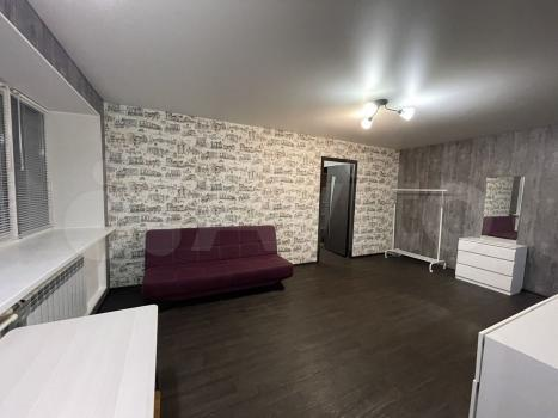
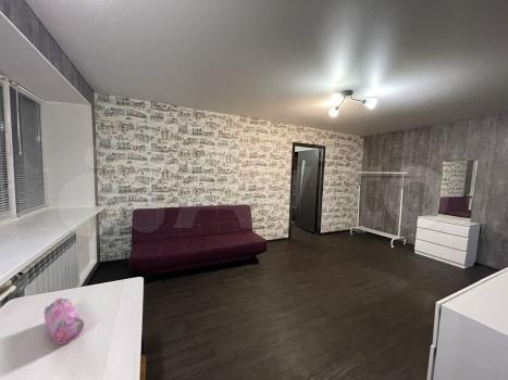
+ pencil case [42,296,85,345]
